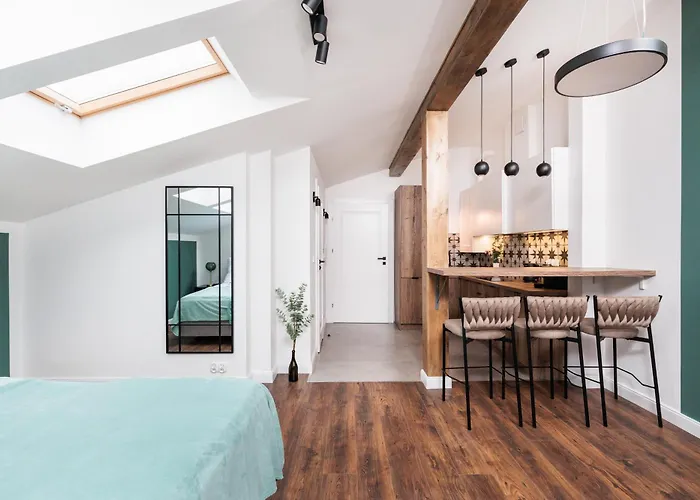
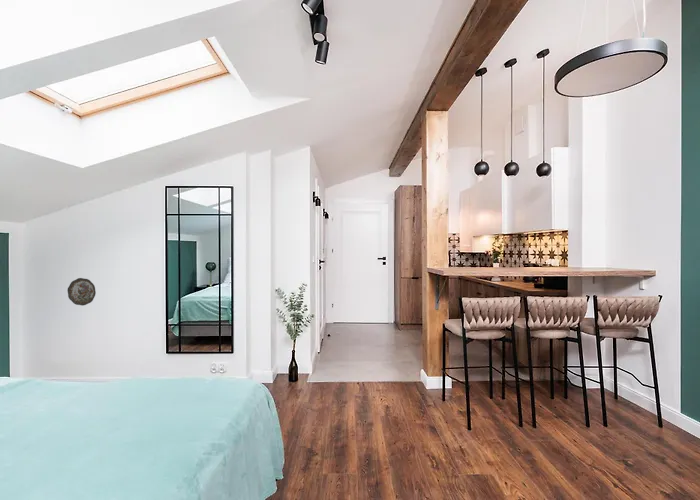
+ decorative plate [66,277,97,307]
